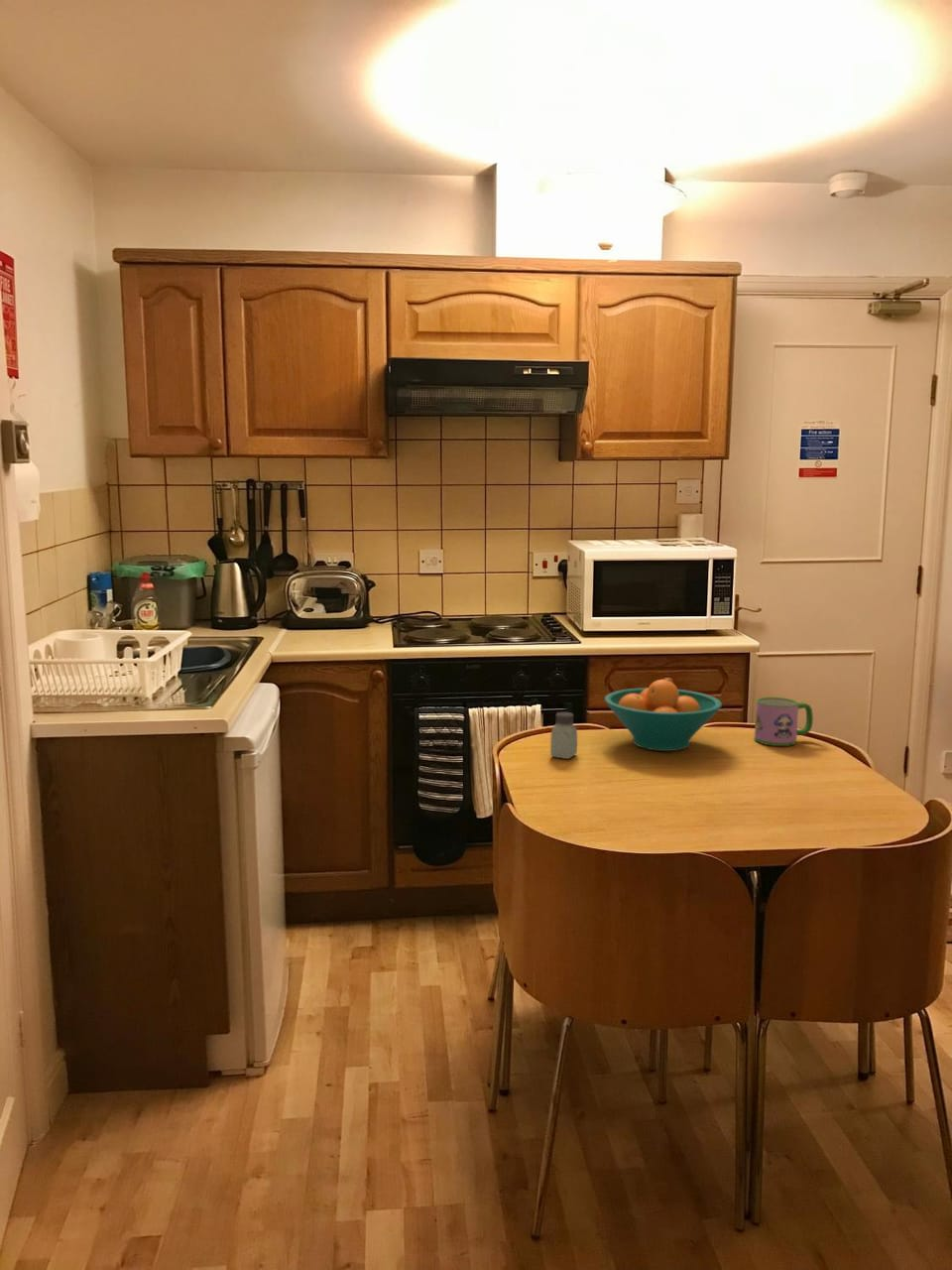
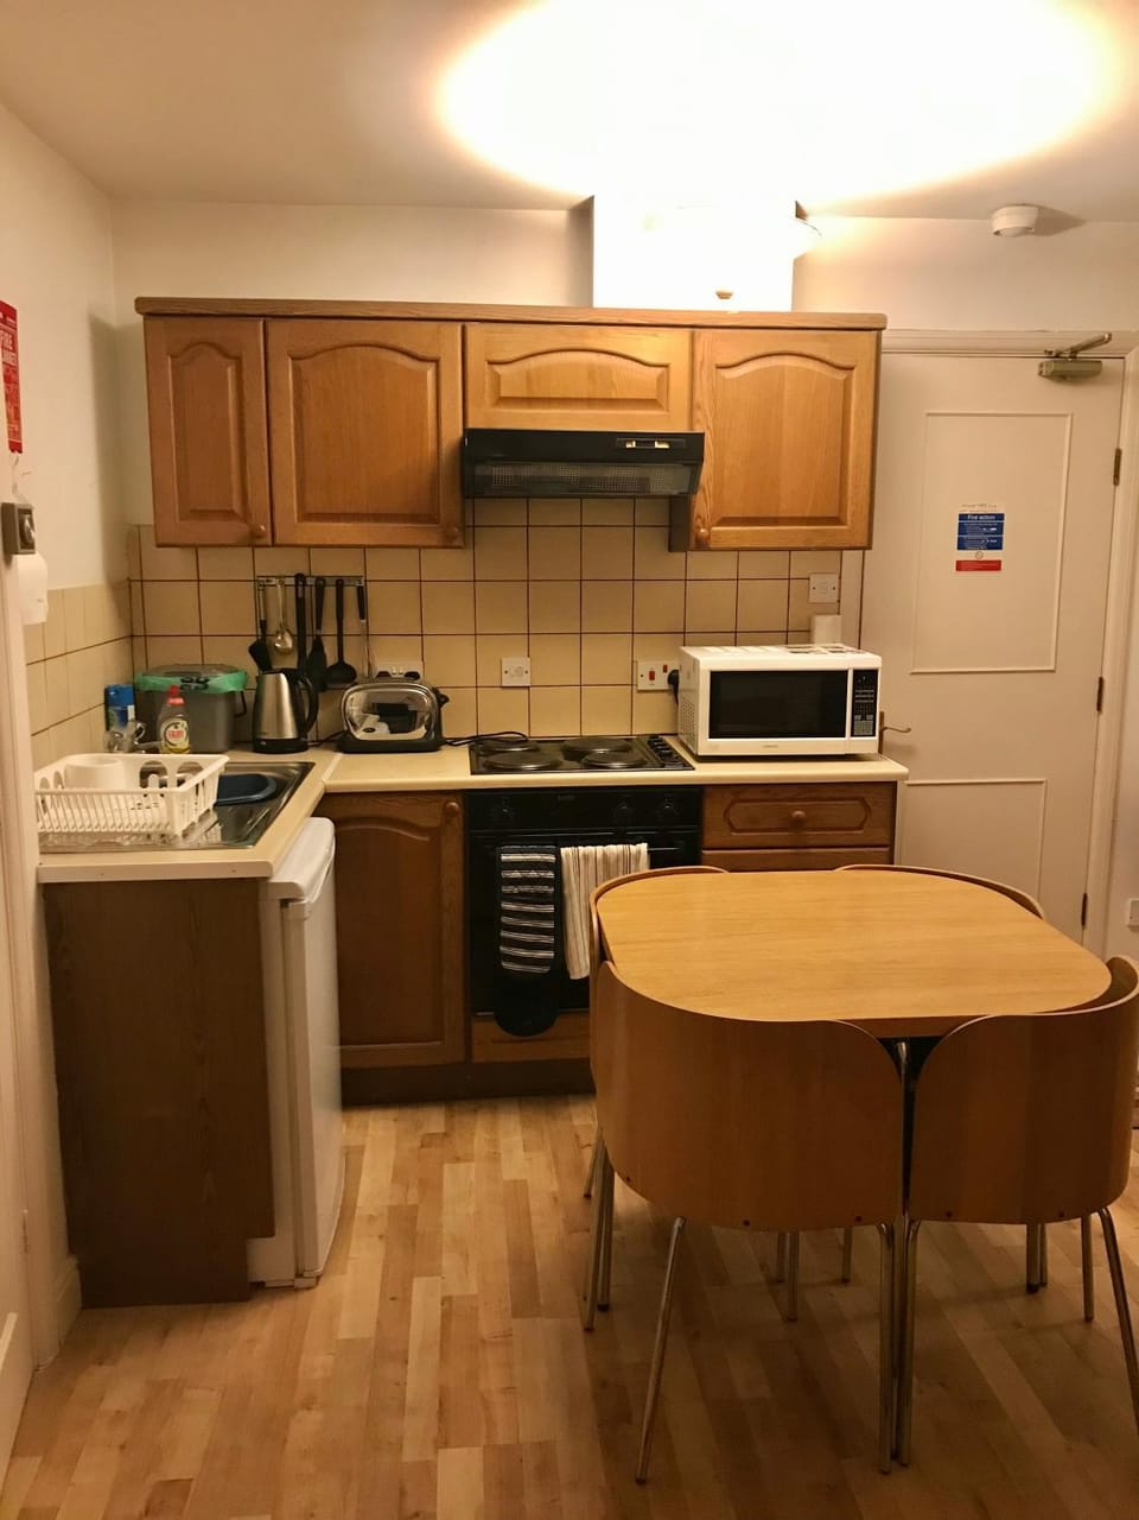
- fruit bowl [604,679,723,752]
- saltshaker [549,711,578,760]
- mug [754,697,814,747]
